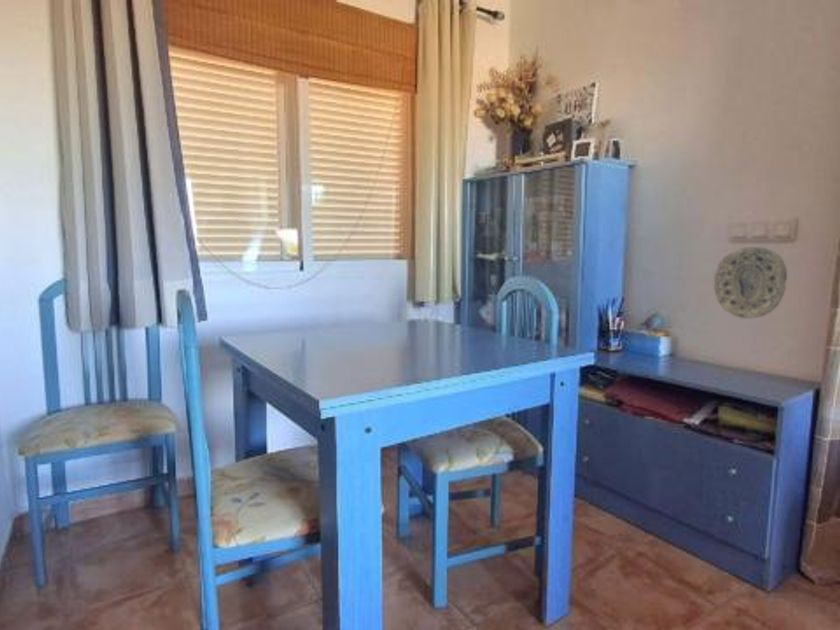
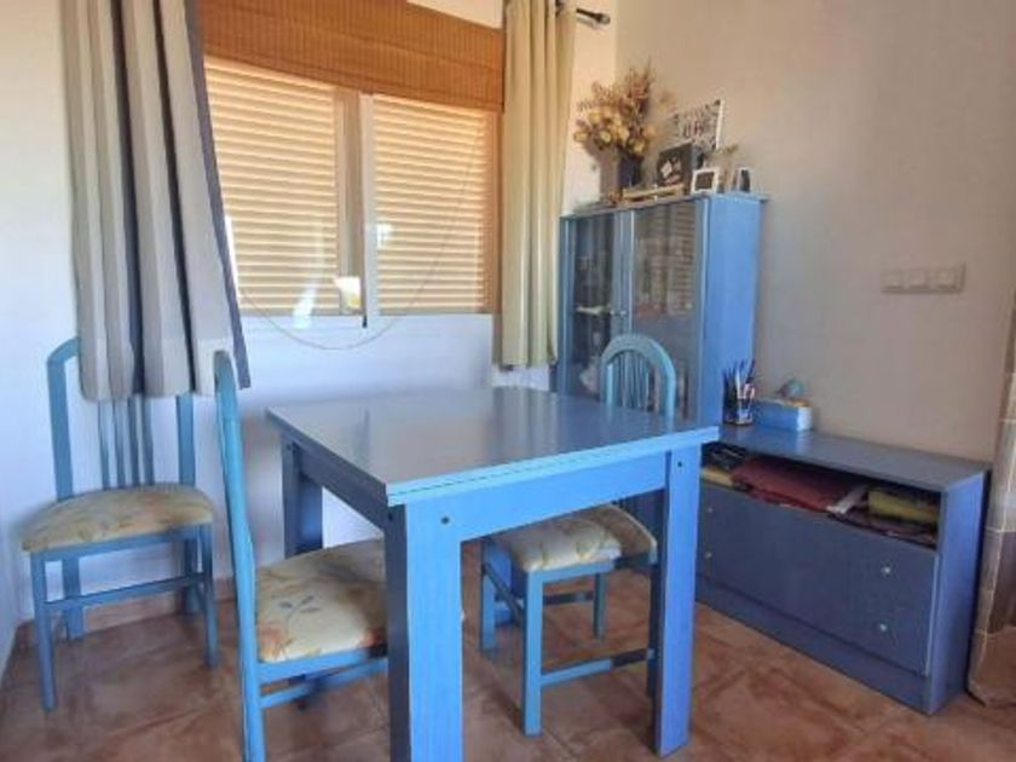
- decorative plate [713,246,788,320]
